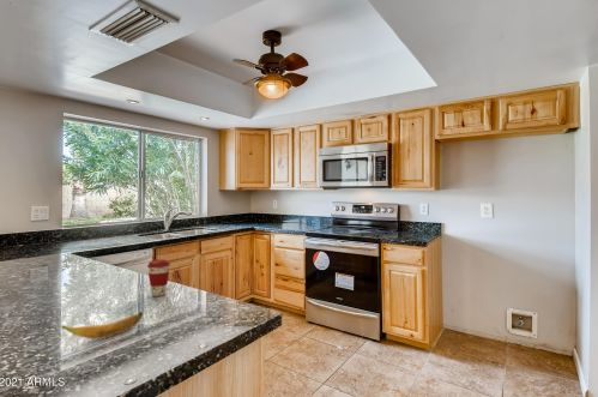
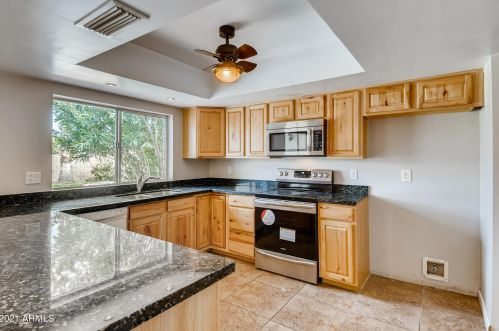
- banana [61,311,144,341]
- coffee cup [146,258,171,297]
